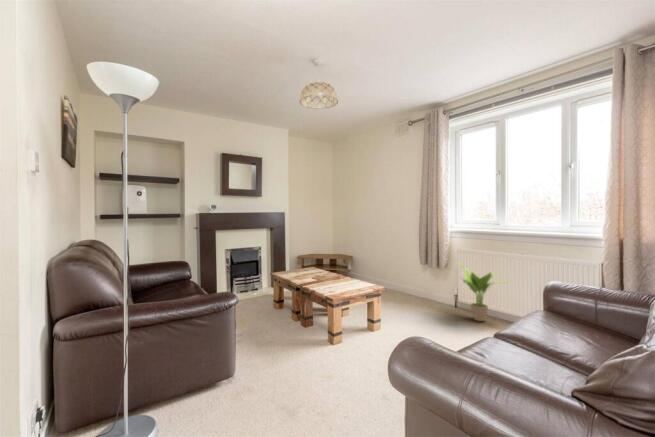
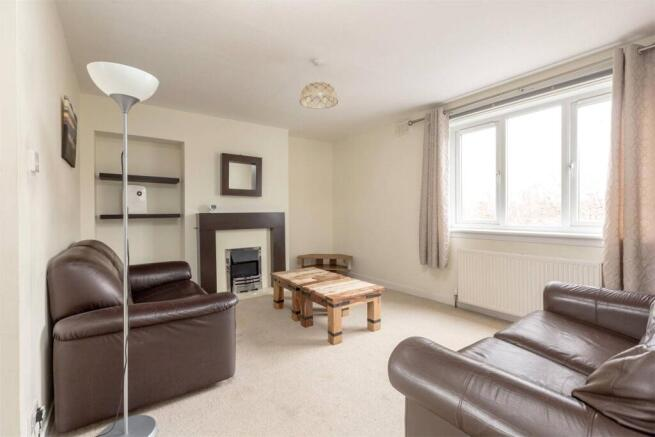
- potted plant [455,261,509,322]
